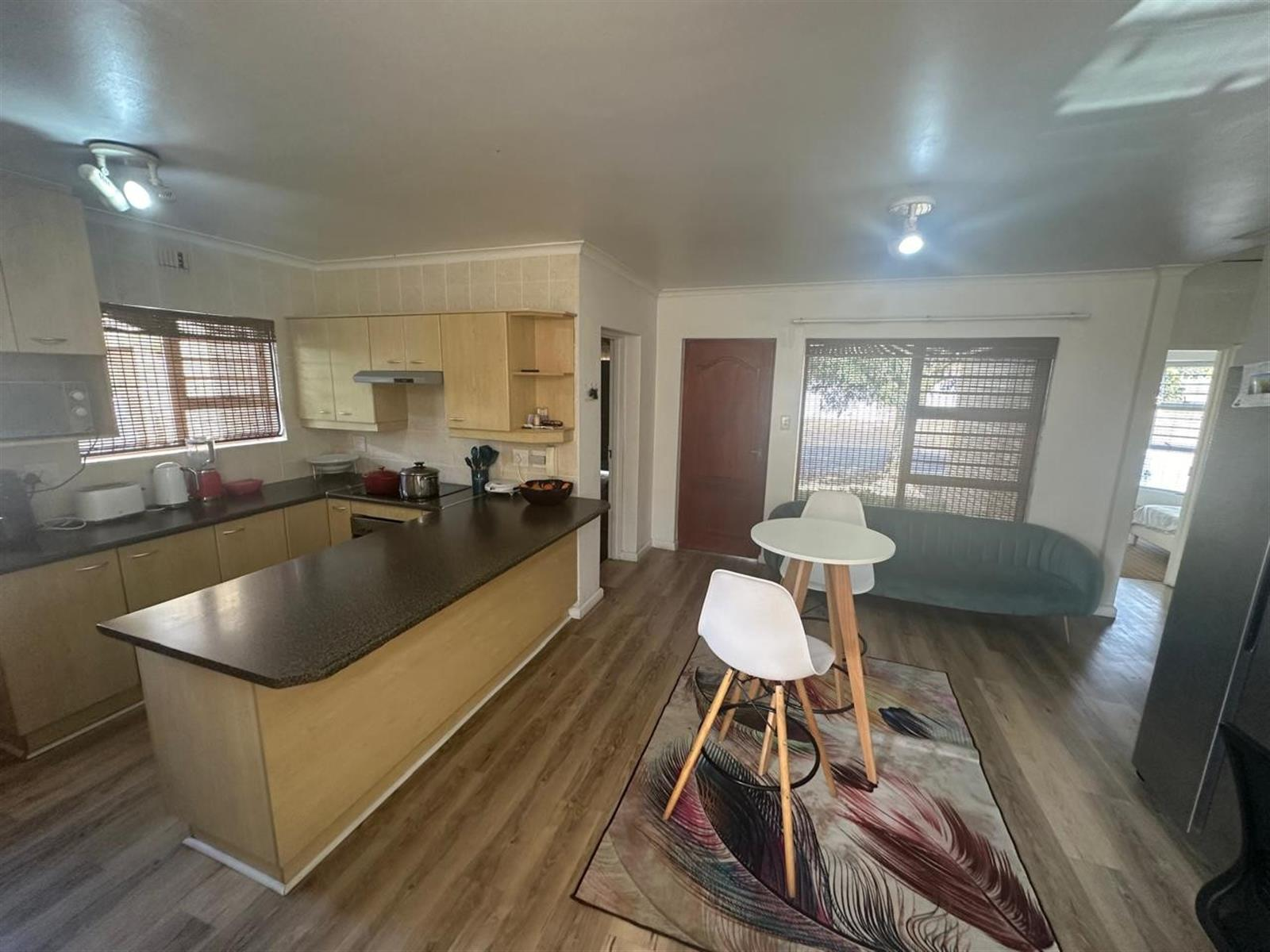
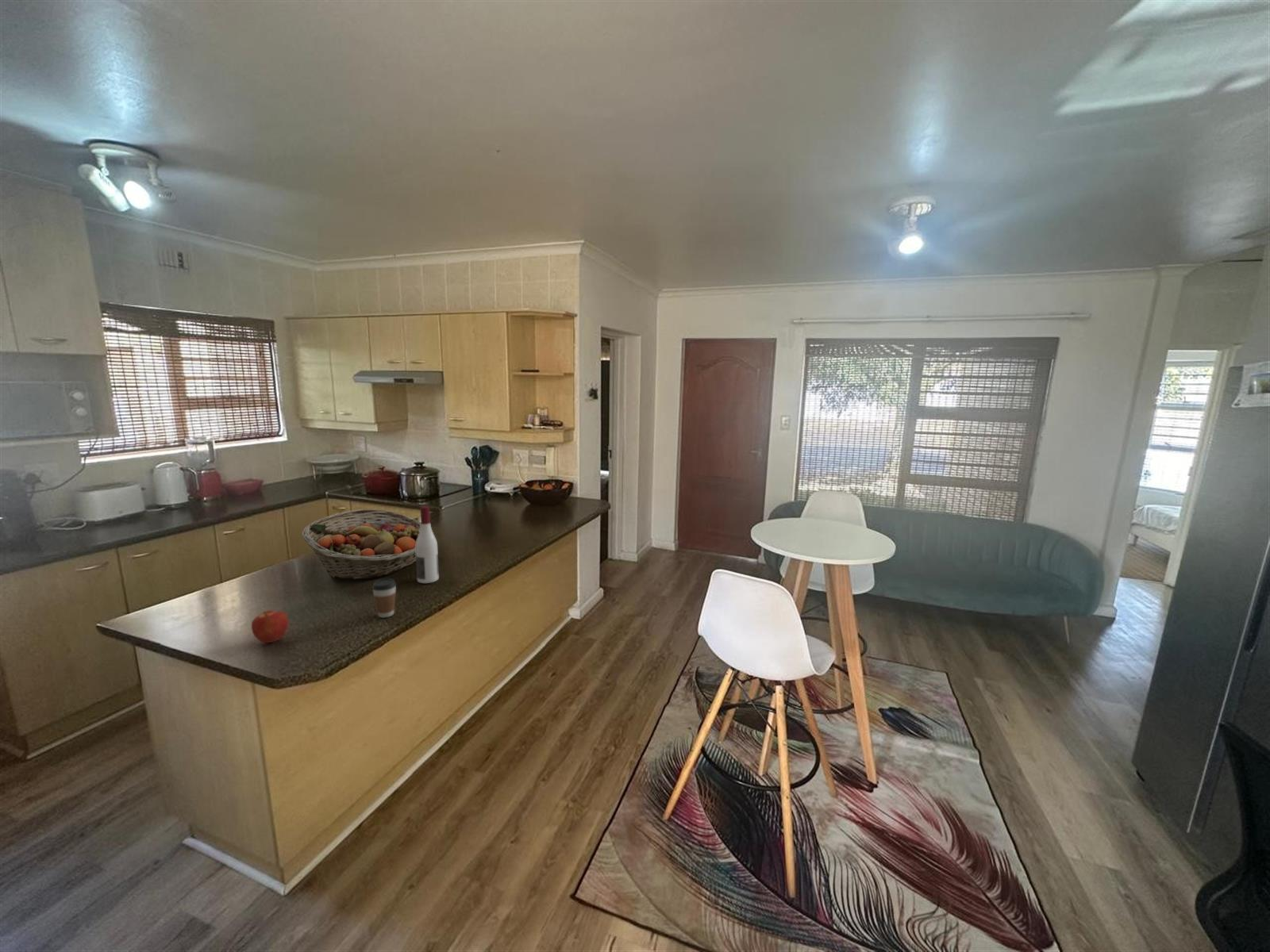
+ apple [251,609,290,643]
+ coffee cup [371,578,397,619]
+ fruit basket [301,509,421,581]
+ alcohol [416,505,440,584]
